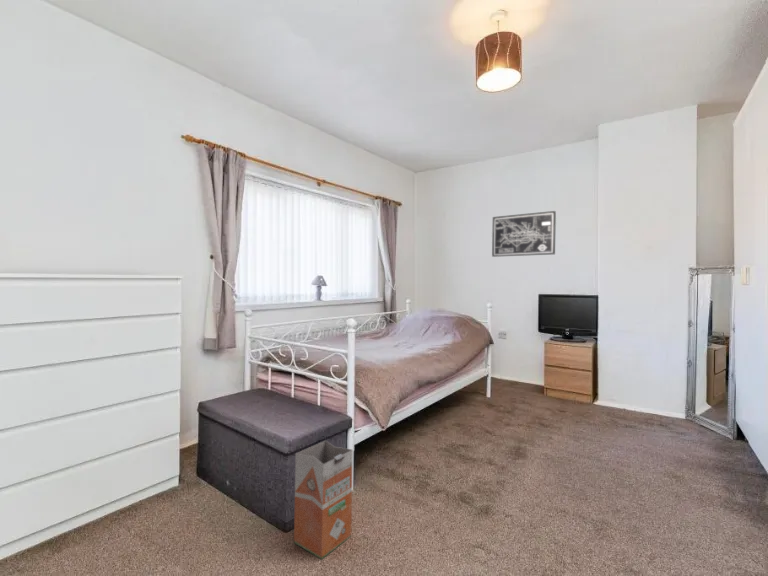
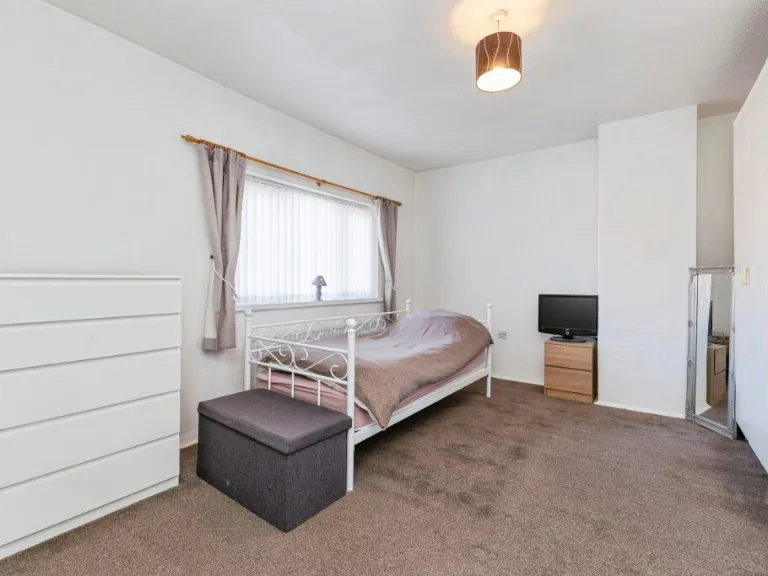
- wall art [491,210,557,258]
- waste bin [293,440,354,560]
